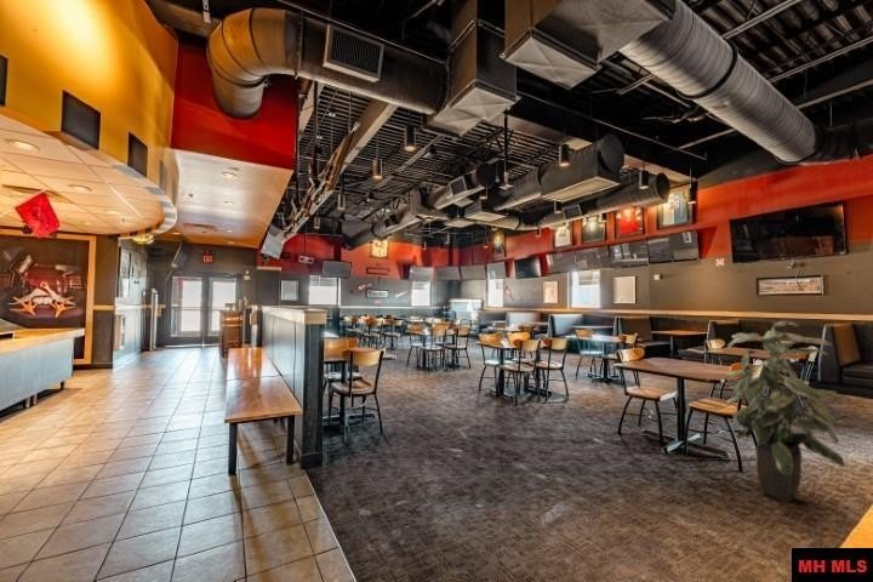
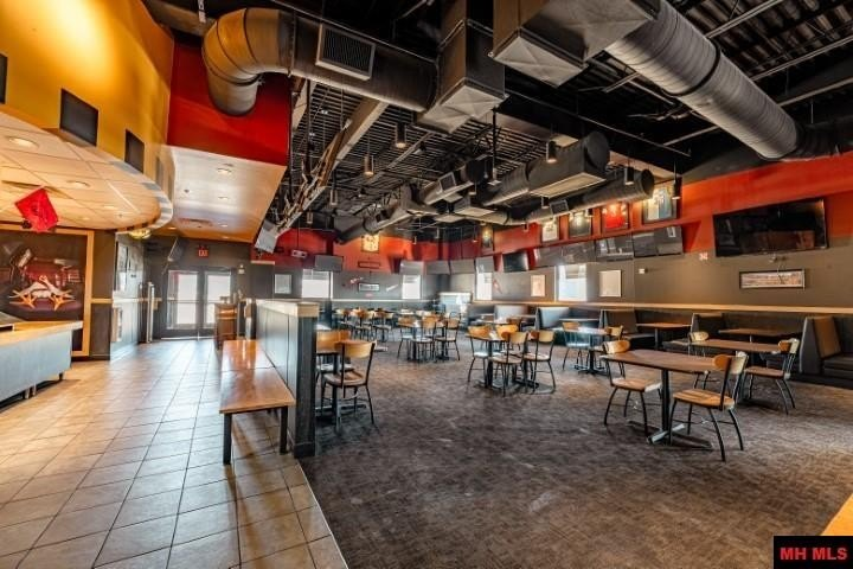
- indoor plant [724,320,846,503]
